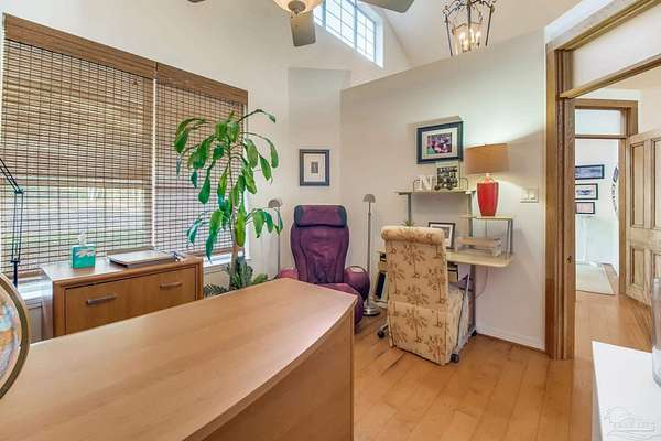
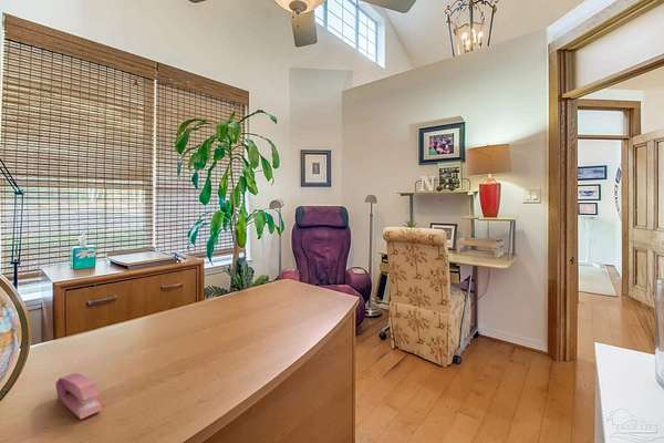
+ stapler [55,372,103,420]
